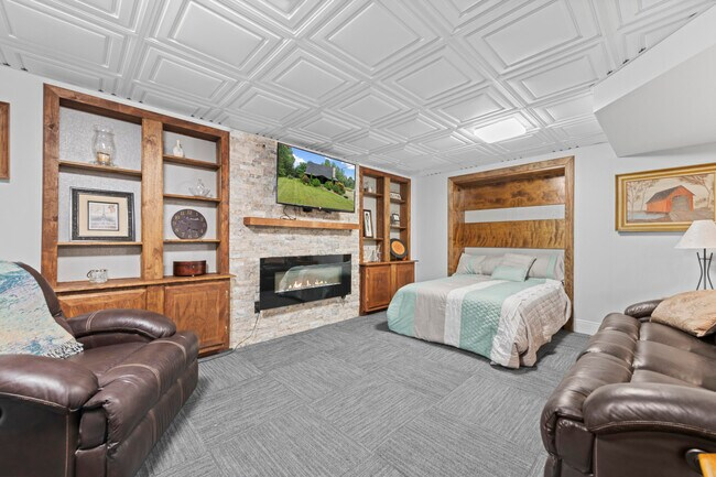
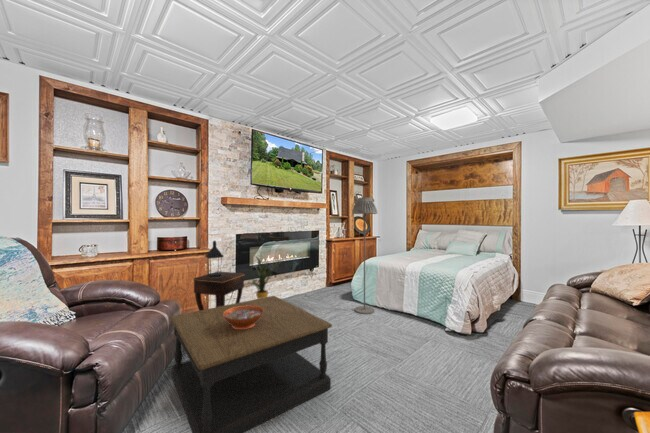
+ floor lamp [351,197,378,315]
+ decorative bowl [223,305,264,329]
+ house plant [244,254,282,299]
+ side table [192,270,246,311]
+ lantern [205,240,225,278]
+ coffee table [169,295,333,433]
